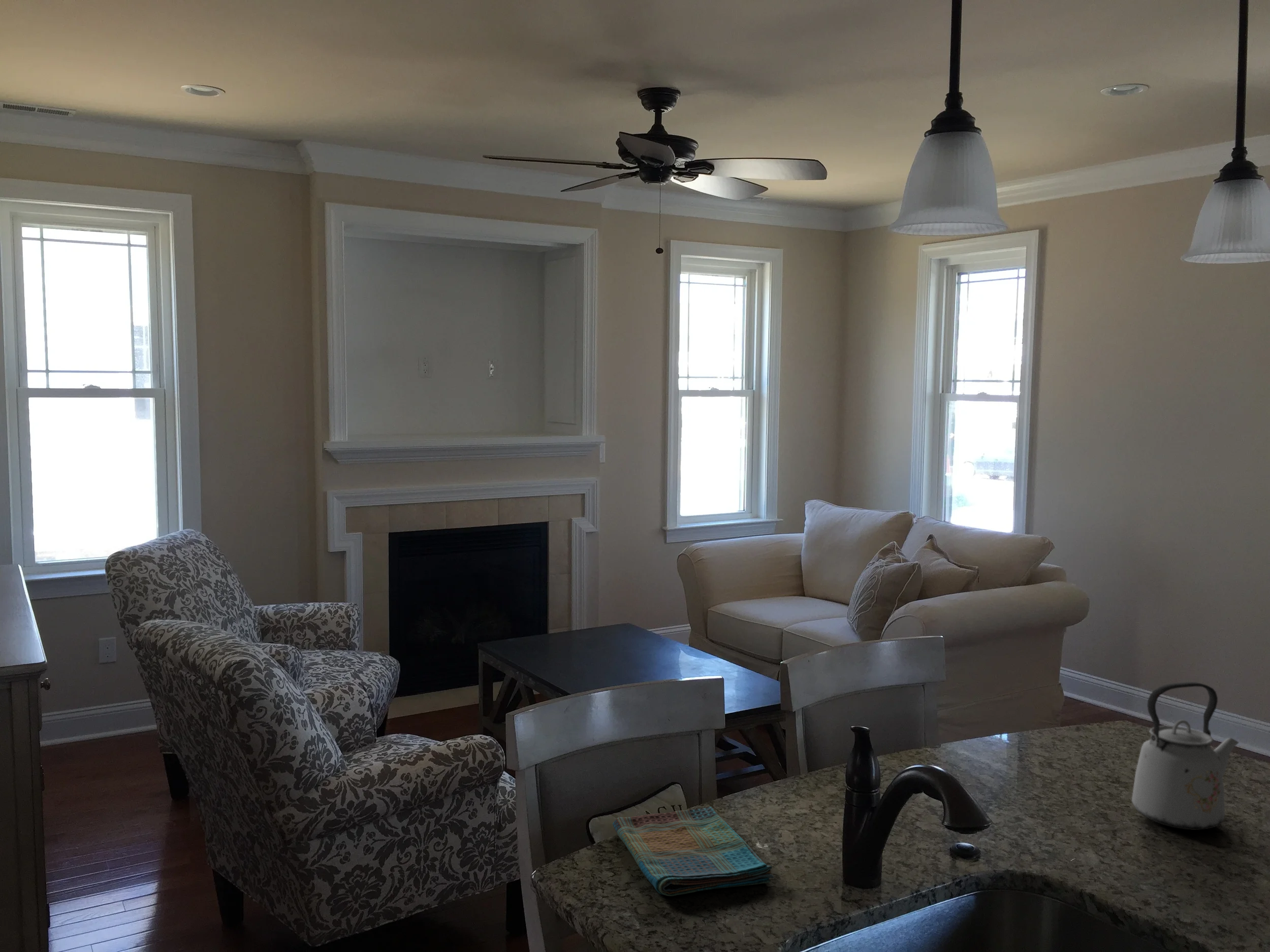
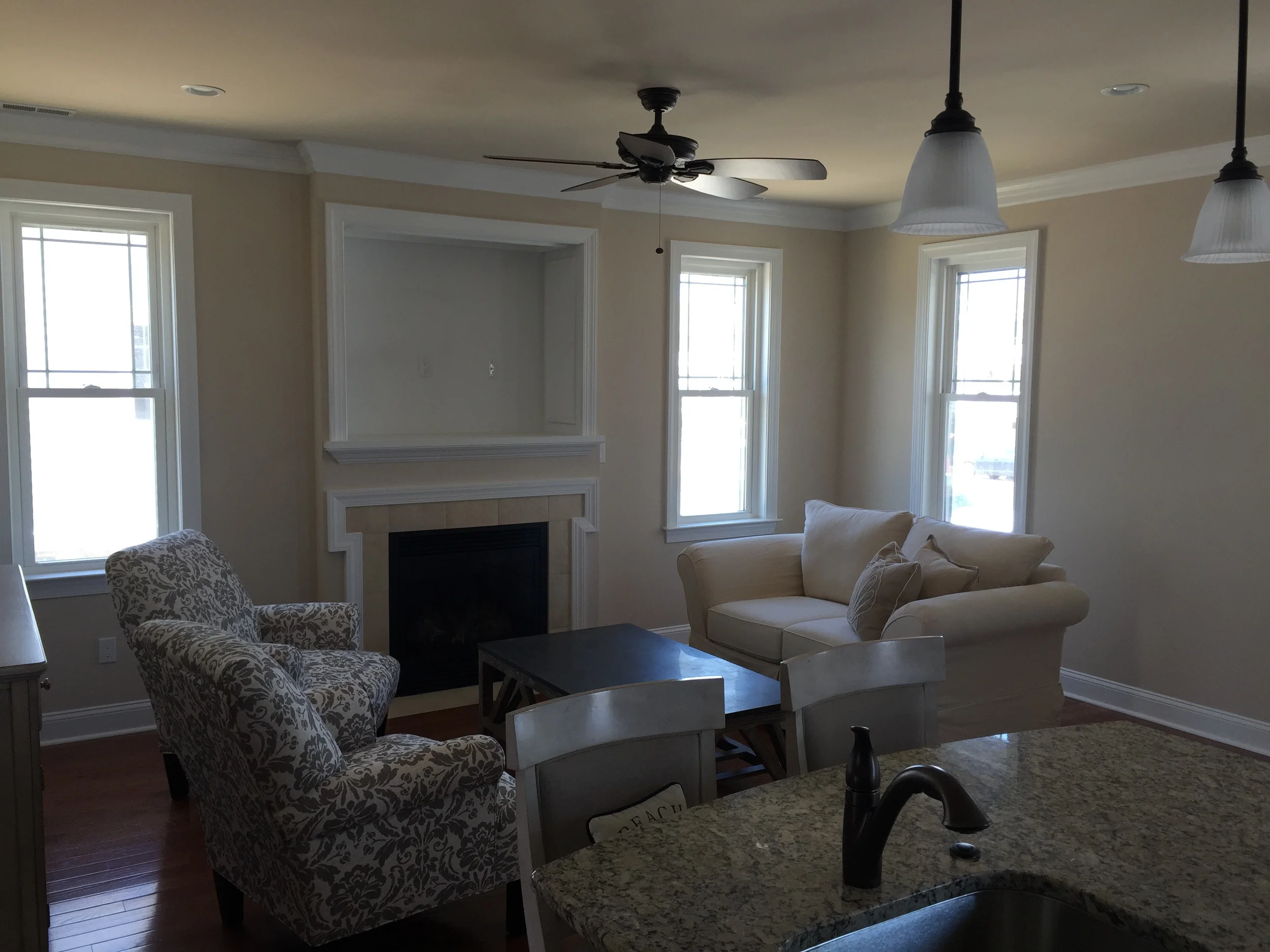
- dish towel [612,806,774,897]
- kettle [1131,681,1240,831]
